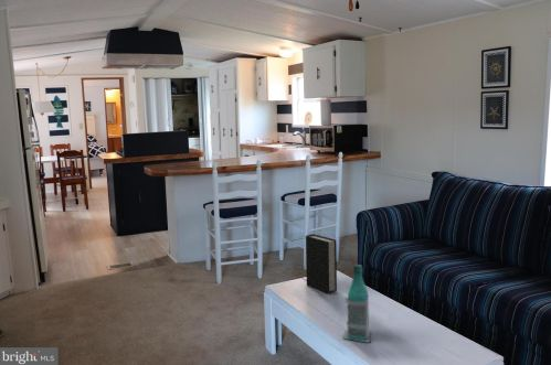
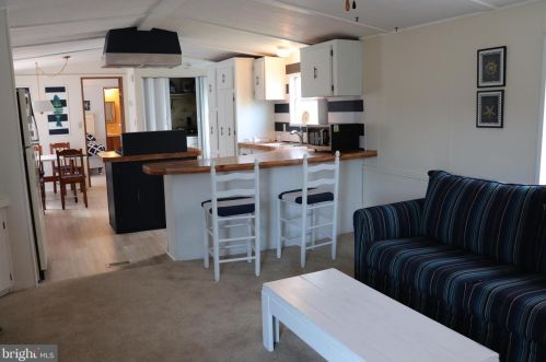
- book [305,233,338,294]
- bottle [341,264,372,343]
